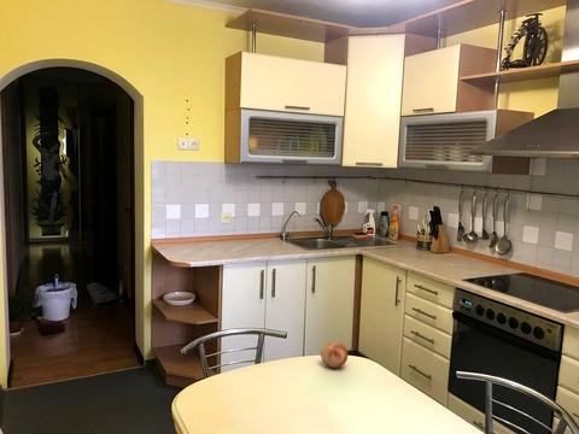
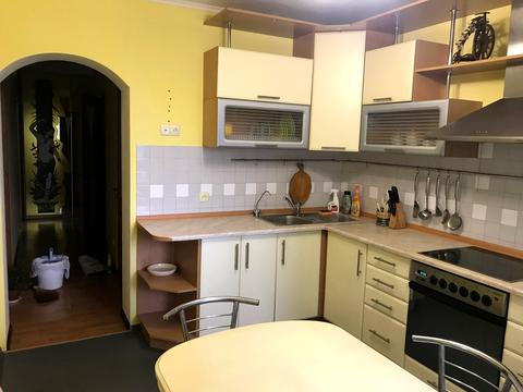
- fruit [320,341,349,369]
